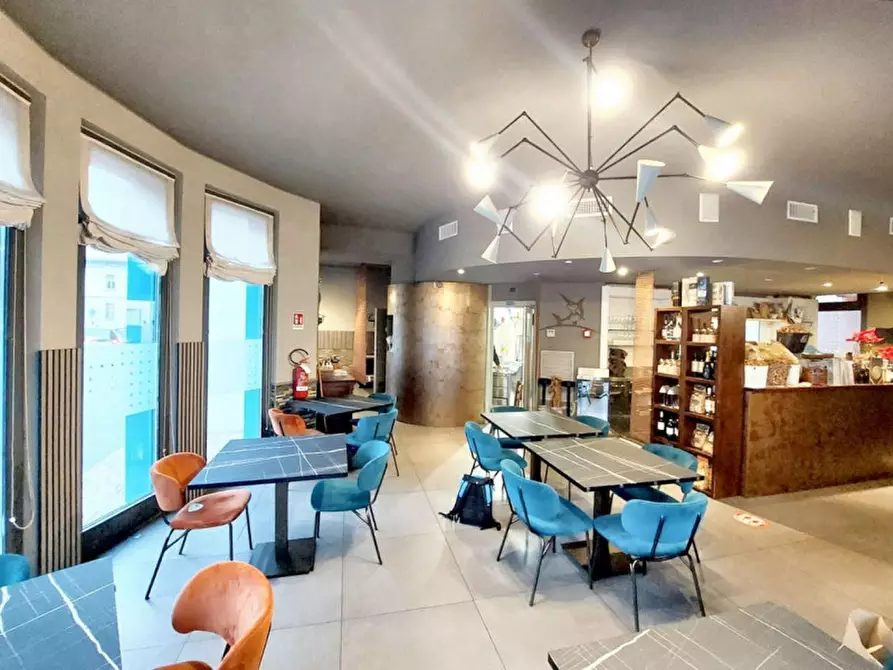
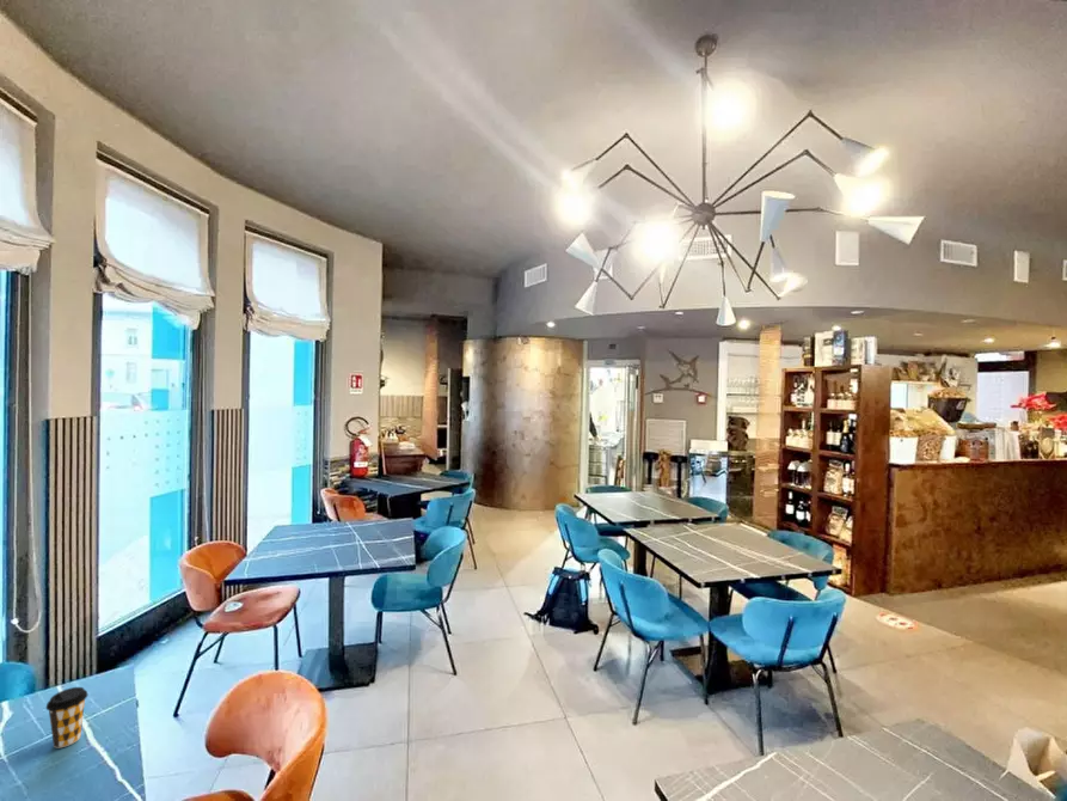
+ coffee cup [45,686,88,748]
